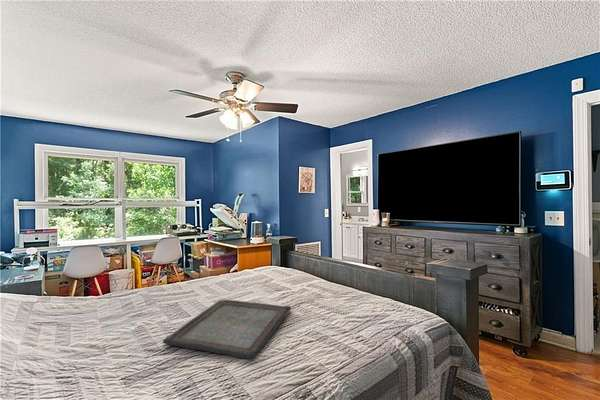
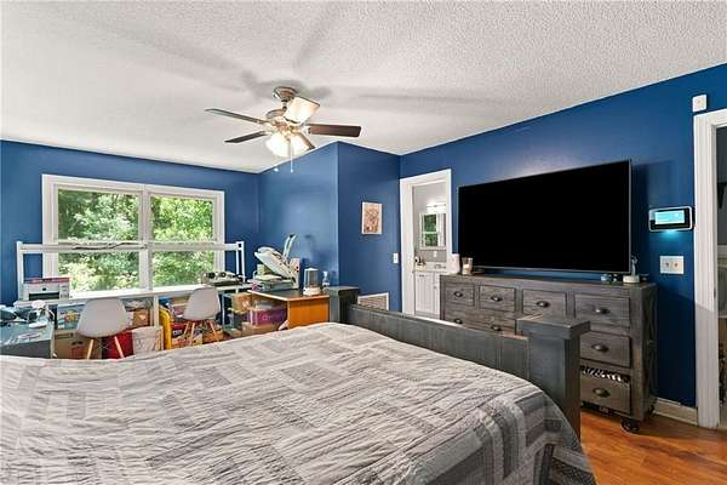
- serving tray [162,299,292,360]
